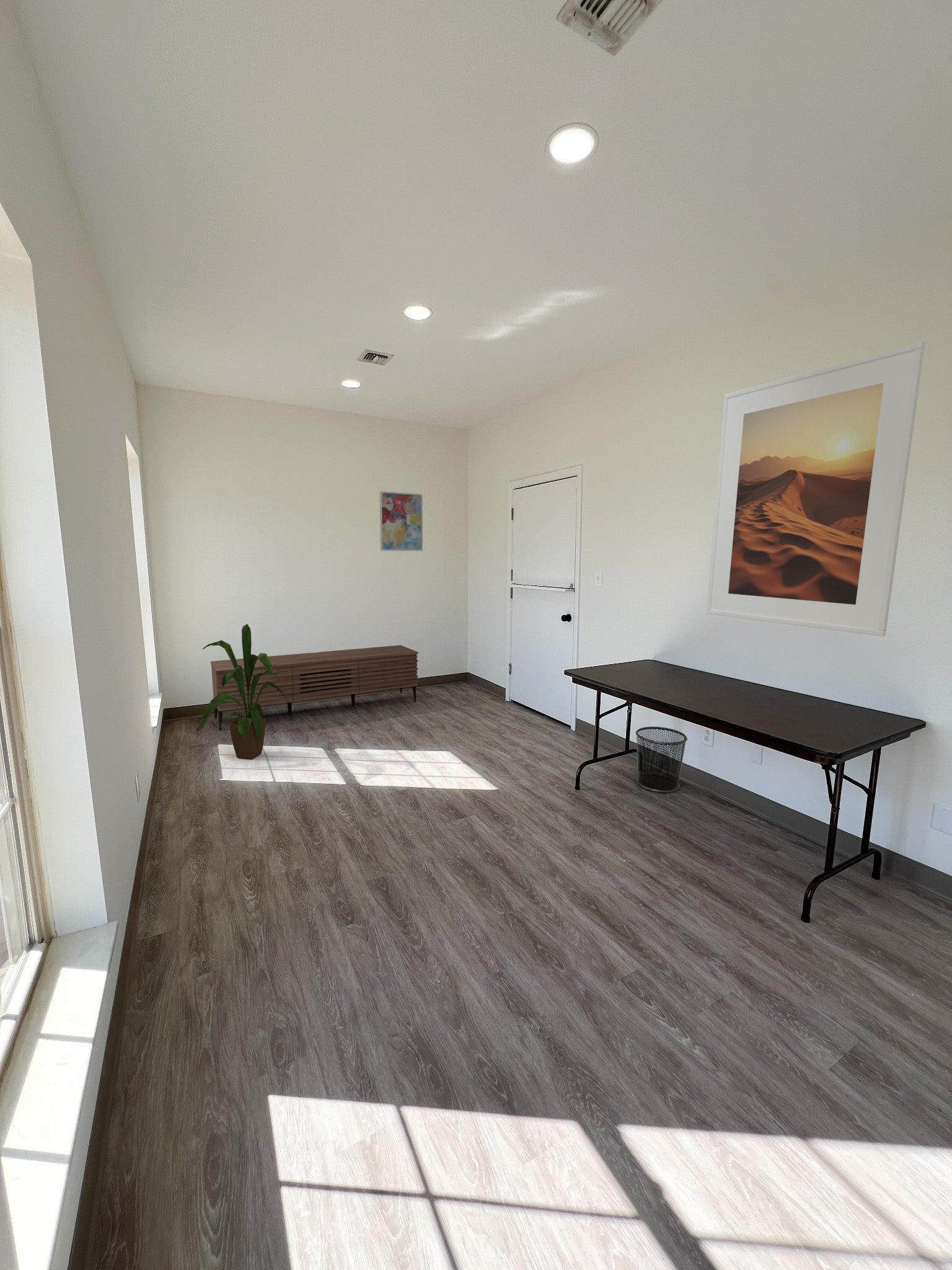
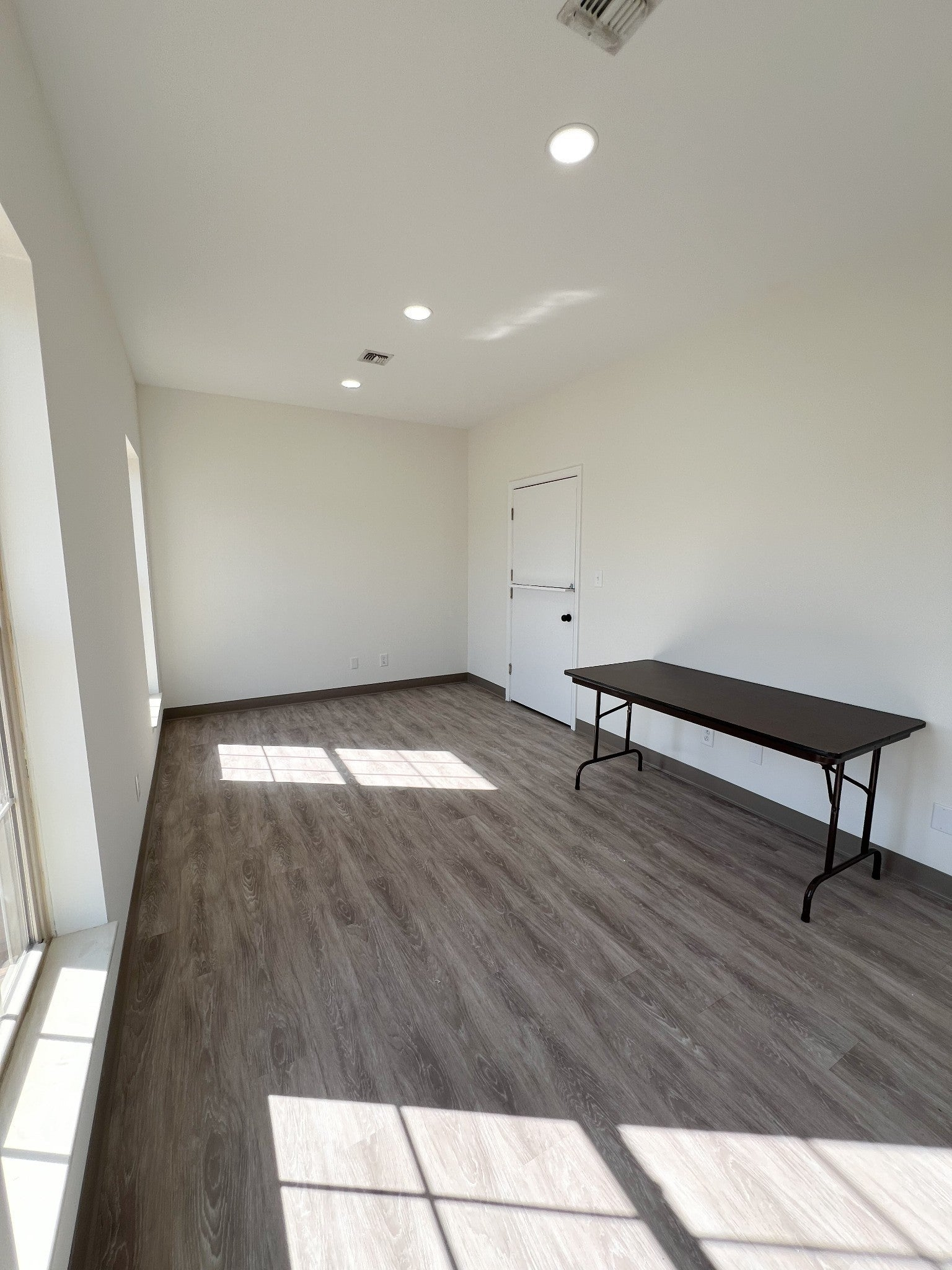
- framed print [706,341,925,637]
- house plant [195,623,289,760]
- waste bin [635,726,688,793]
- wall art [379,491,423,552]
- sideboard [210,644,419,731]
